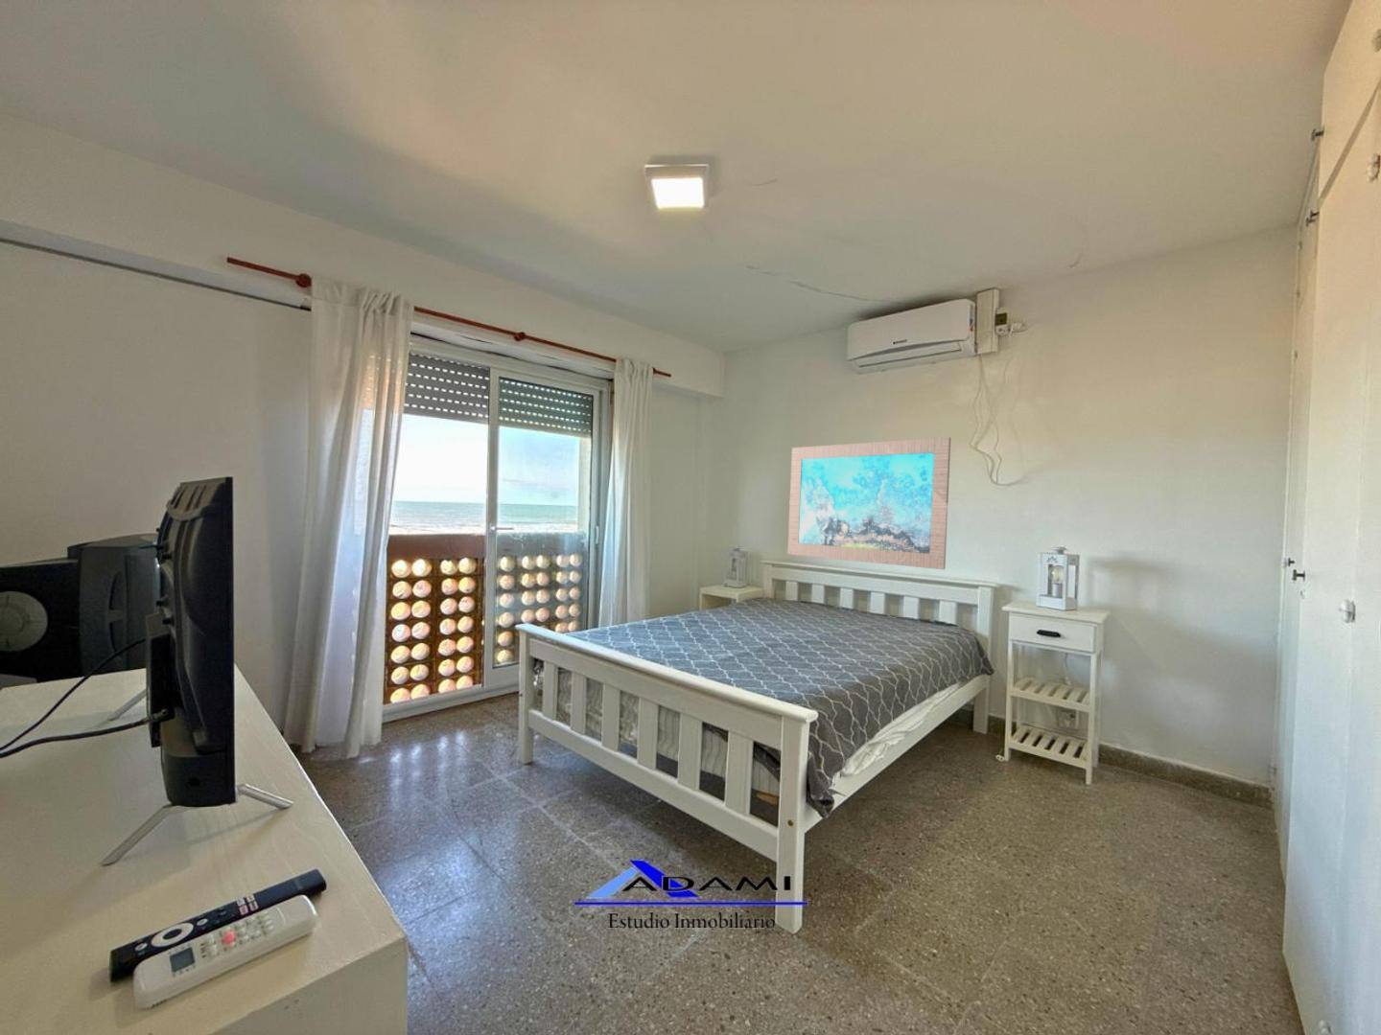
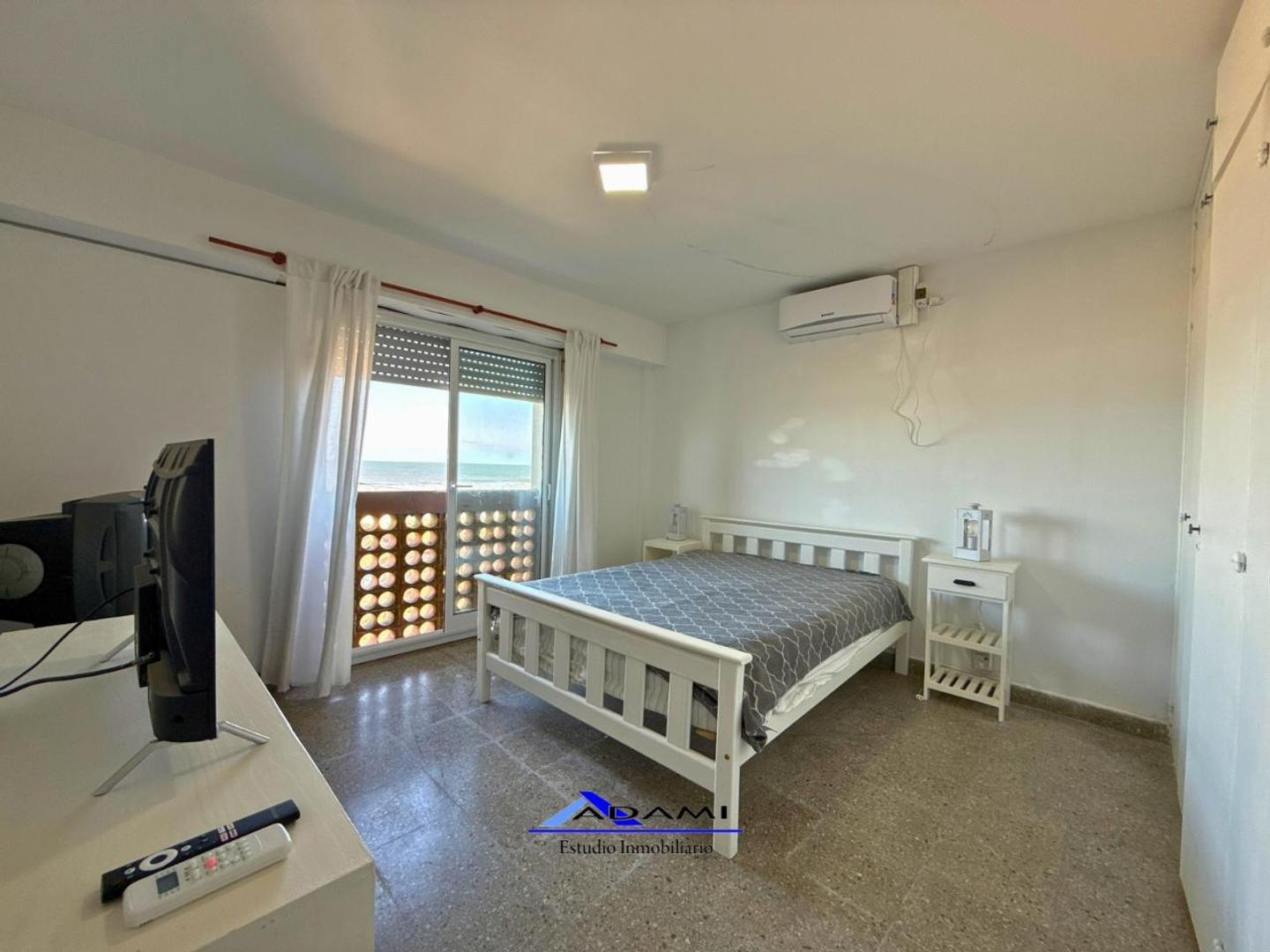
- wall art [786,436,951,570]
